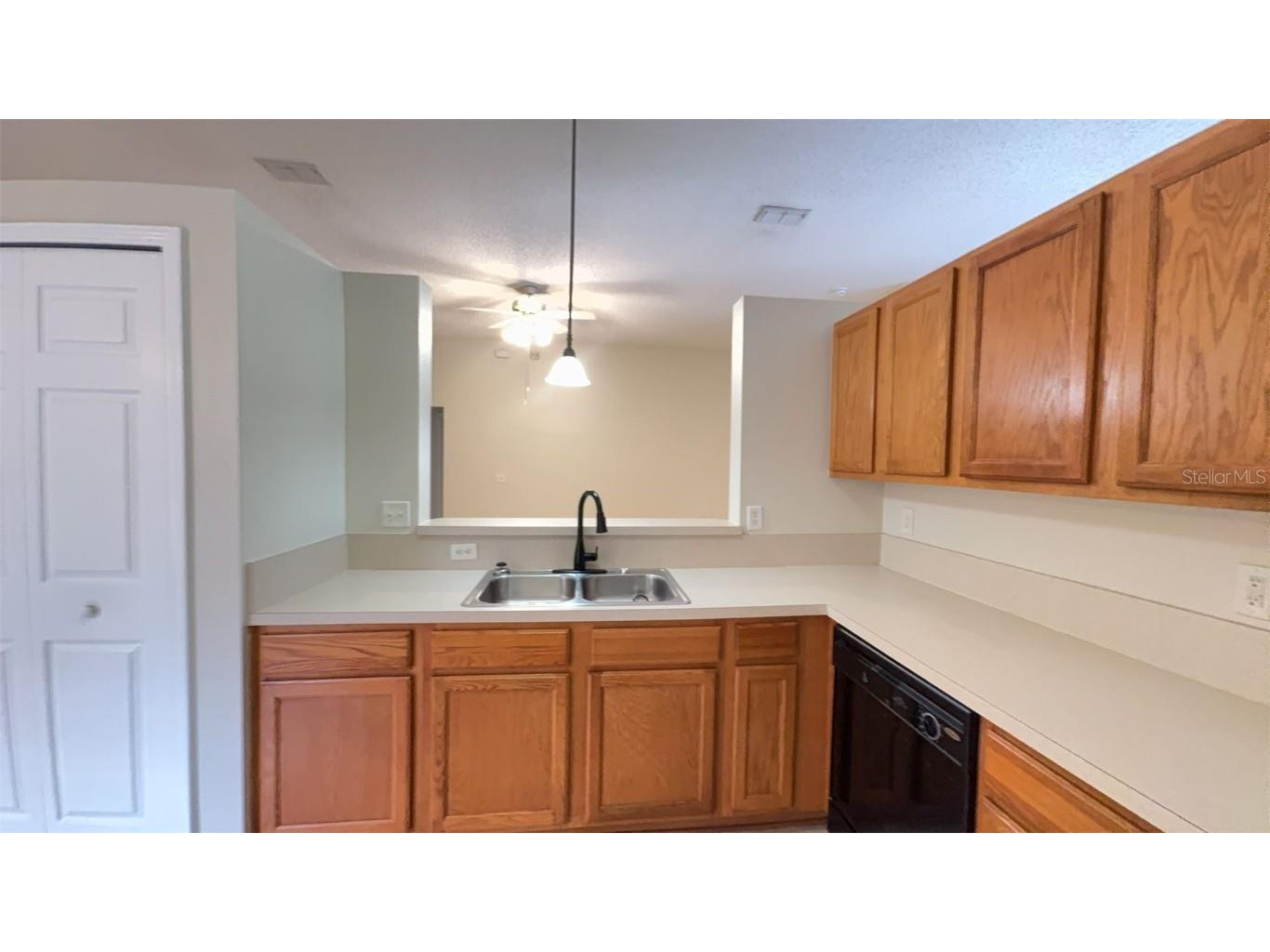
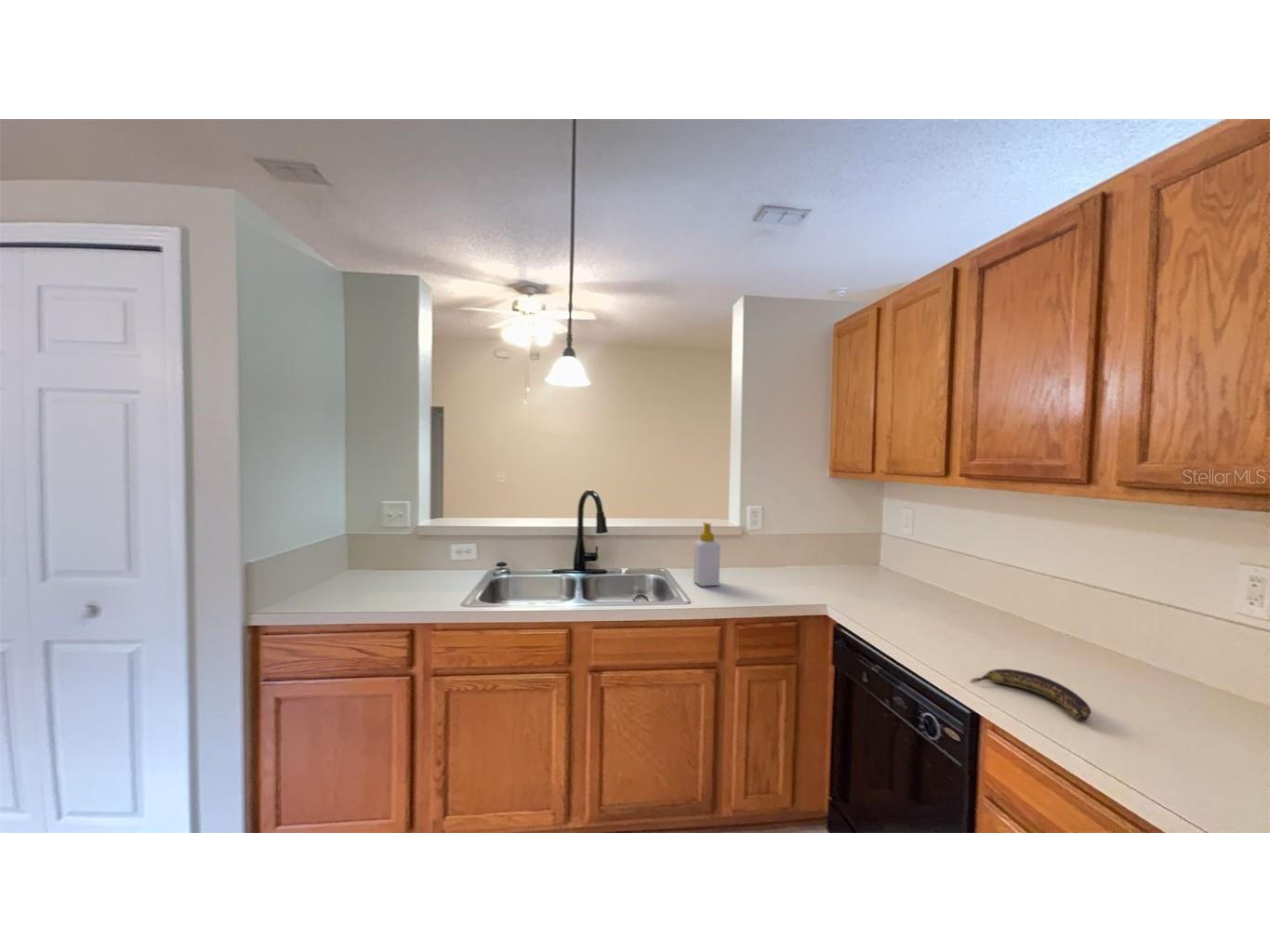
+ banana [970,668,1092,722]
+ soap bottle [693,522,721,588]
